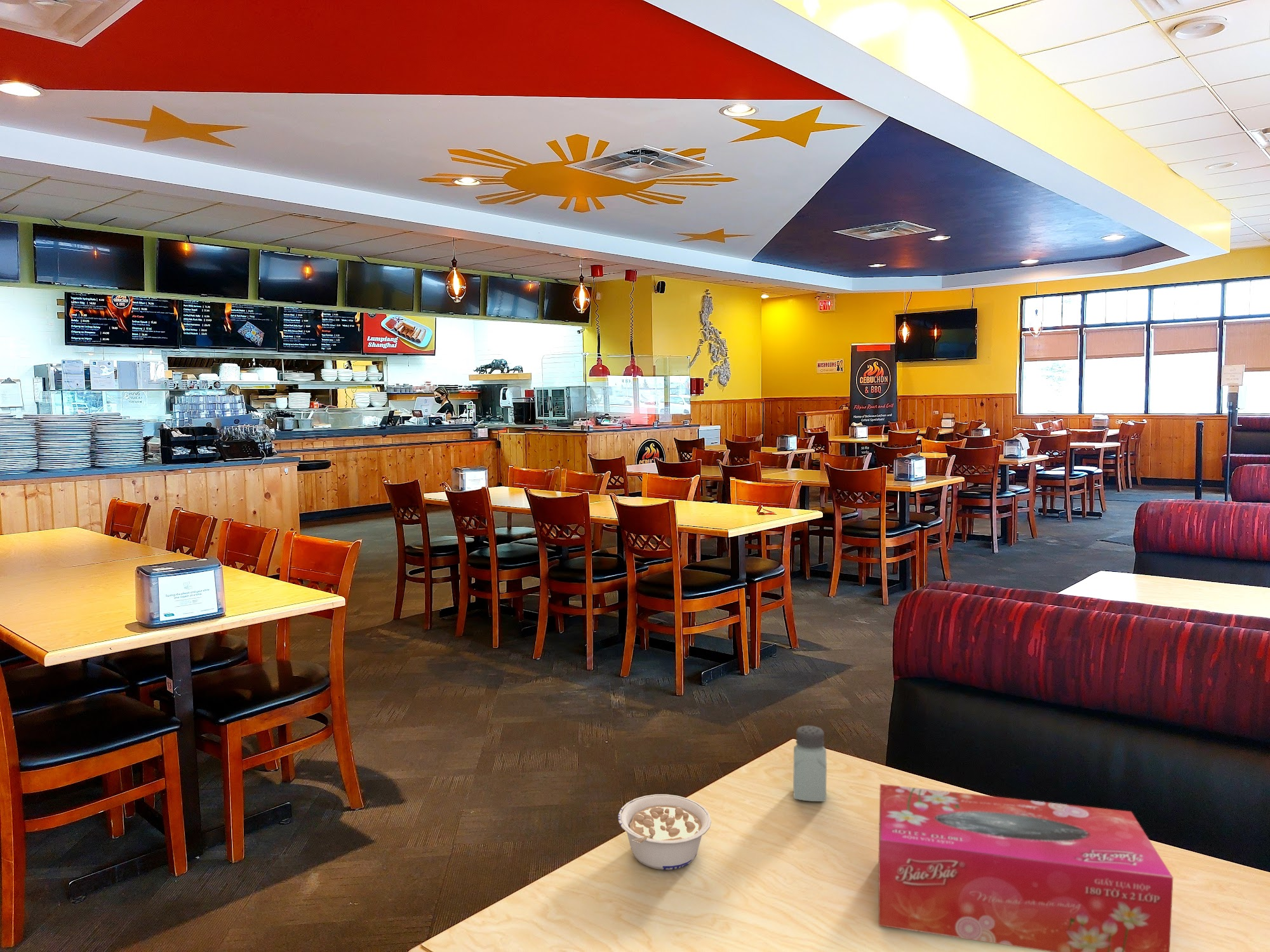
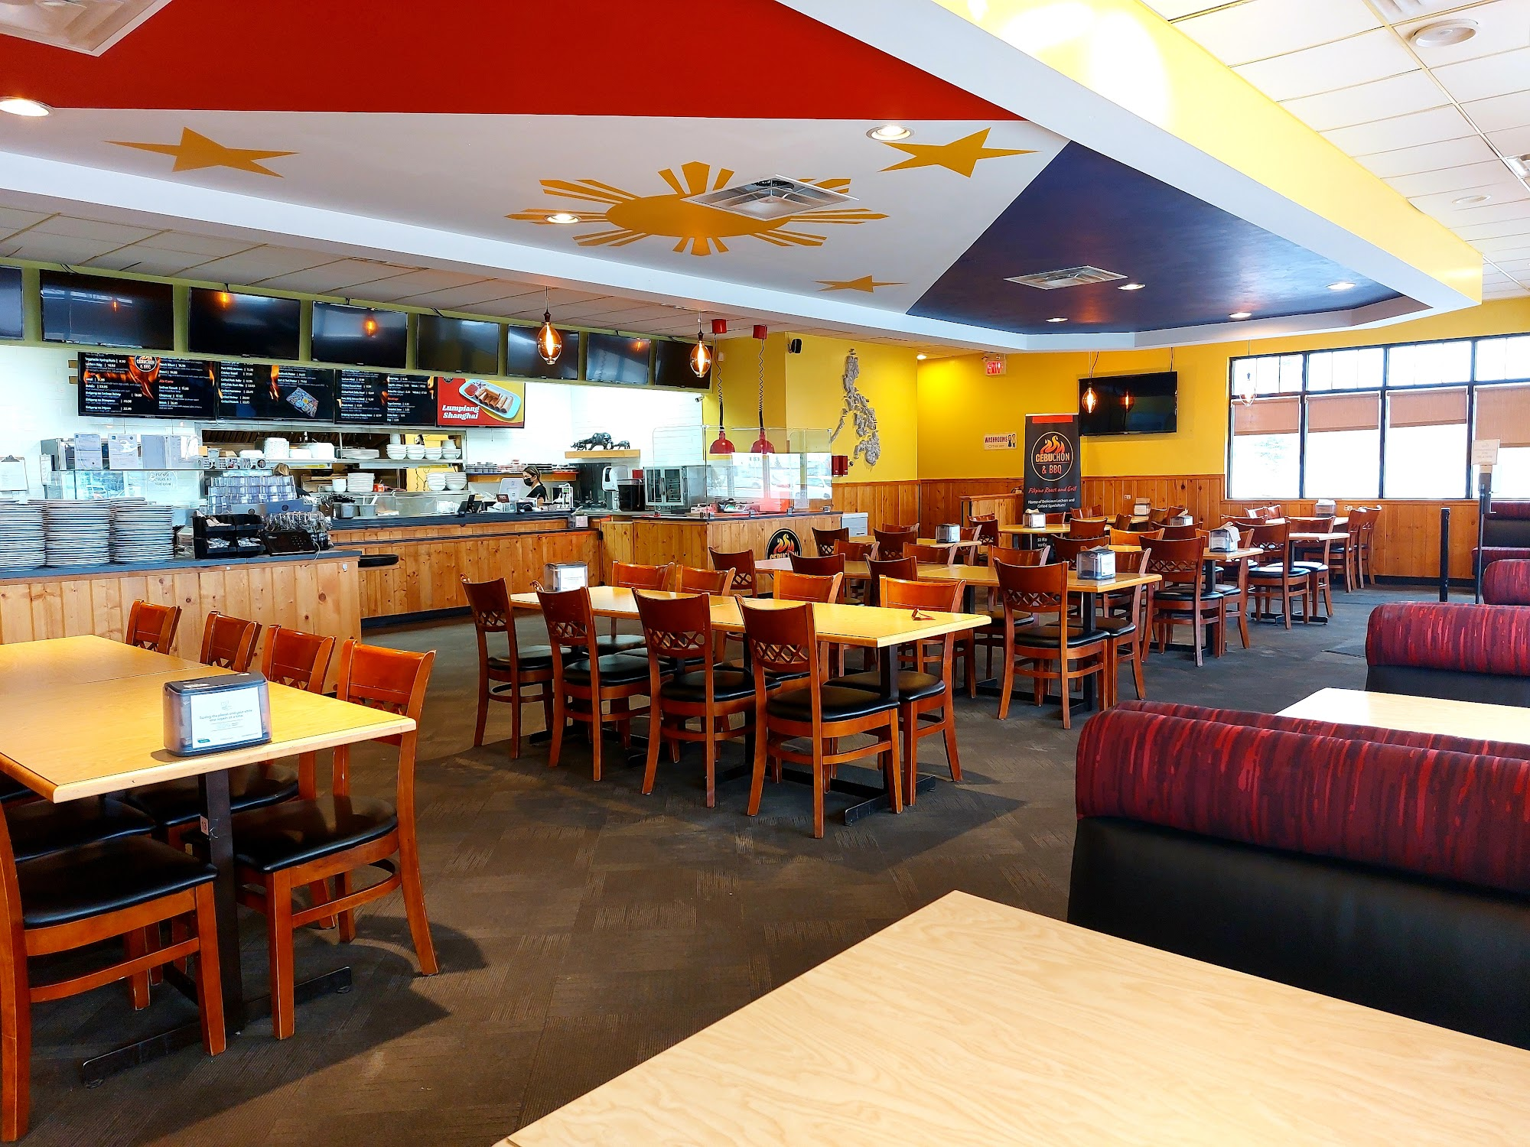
- saltshaker [792,725,827,802]
- tissue box [878,783,1173,952]
- legume [618,794,712,870]
